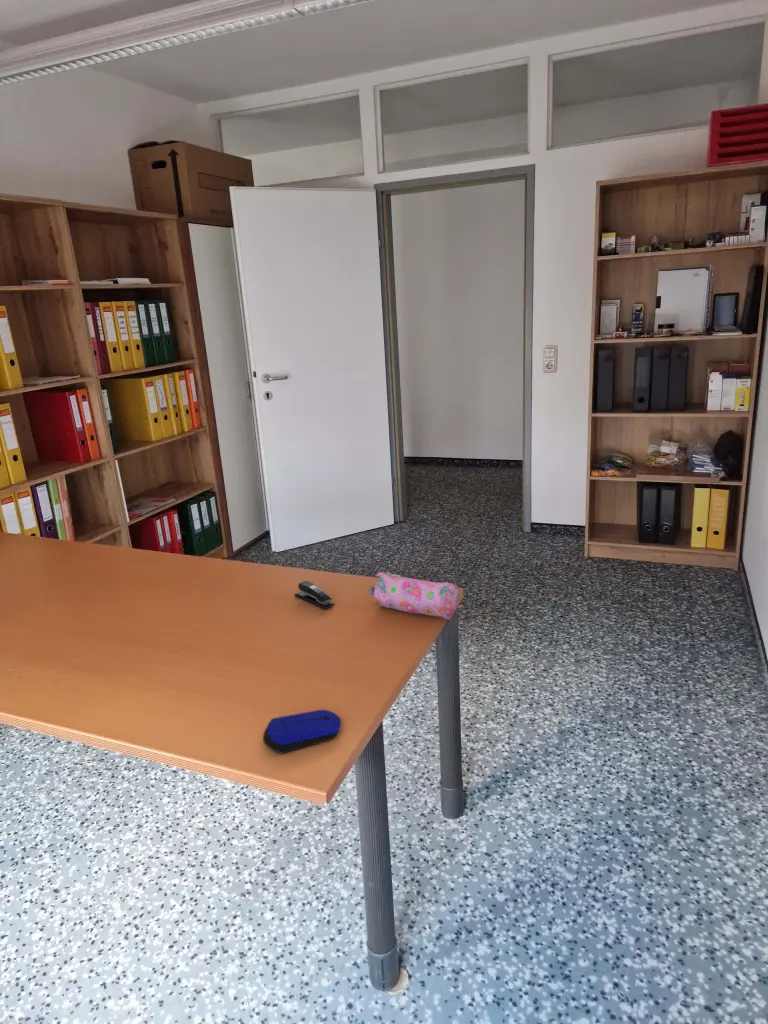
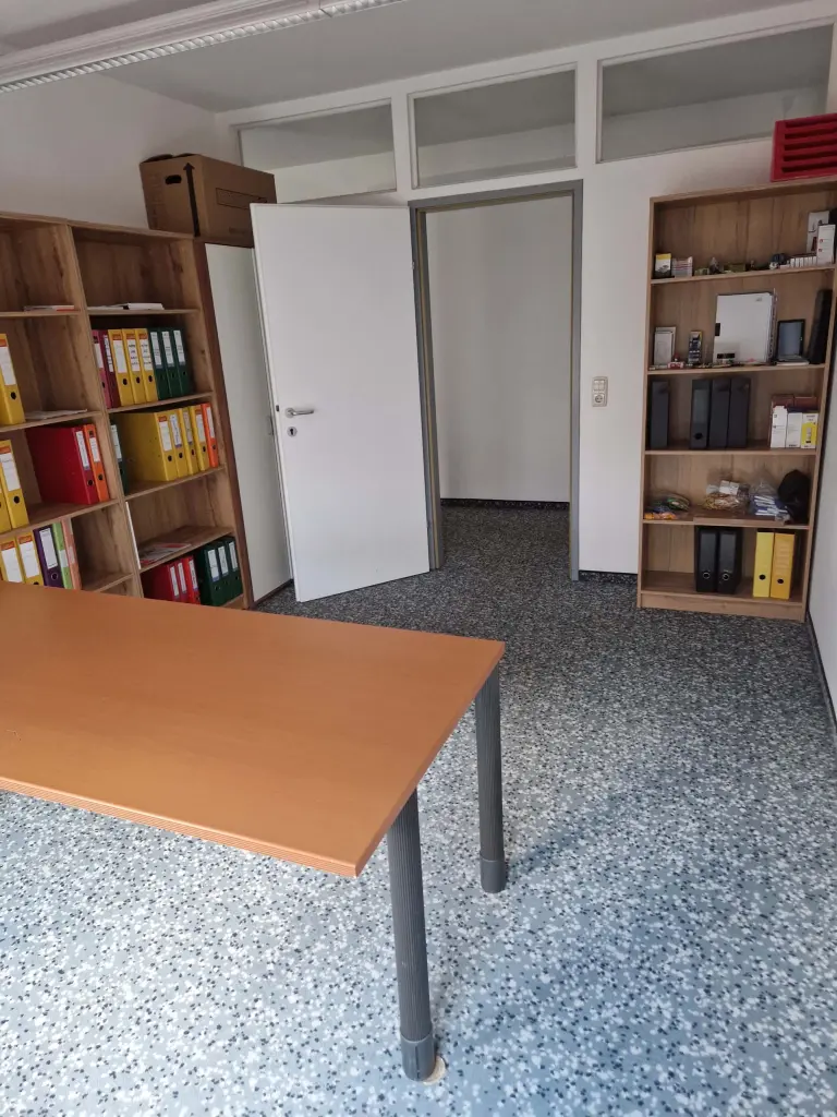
- pencil case [368,571,460,620]
- computer mouse [262,709,342,754]
- stapler [294,580,335,610]
